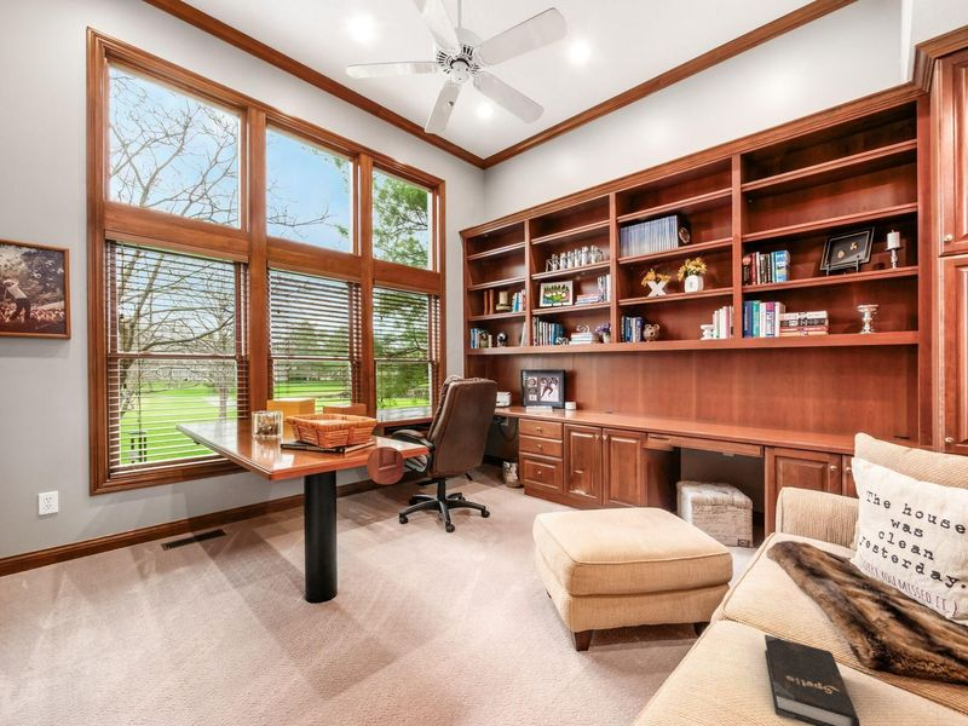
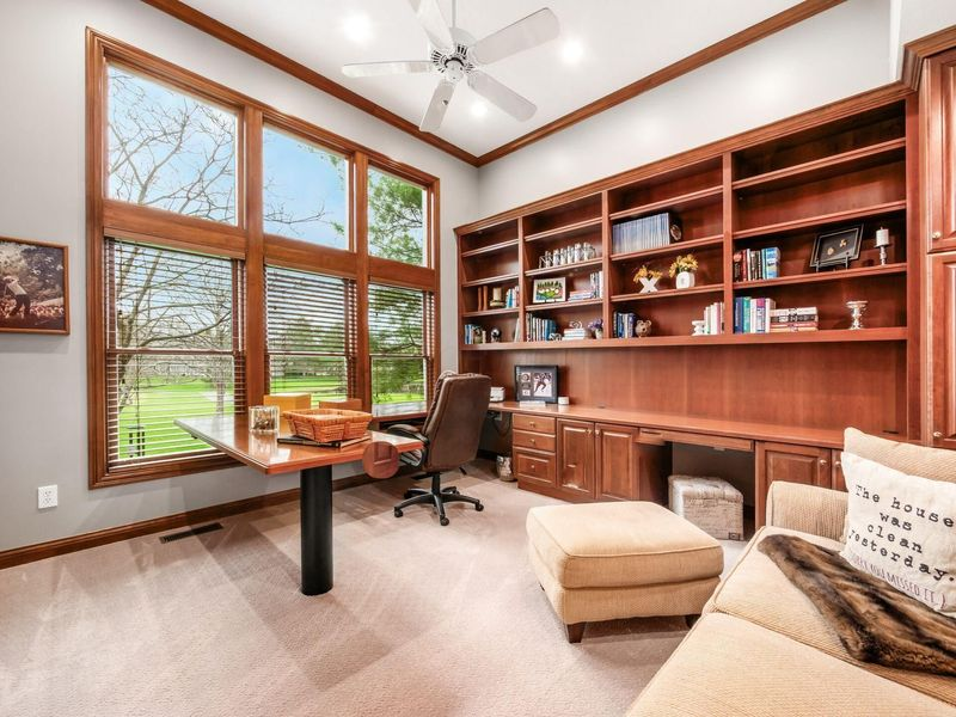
- hardback book [764,634,862,726]
